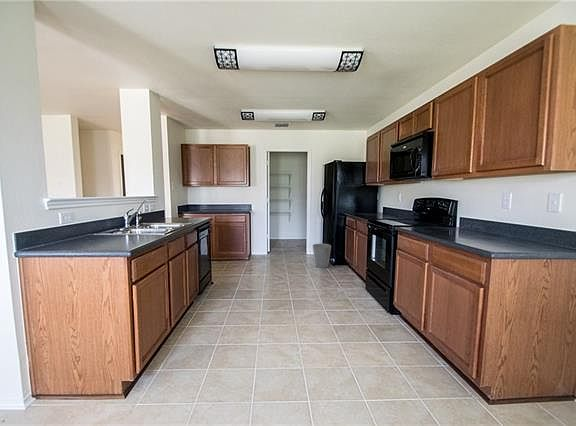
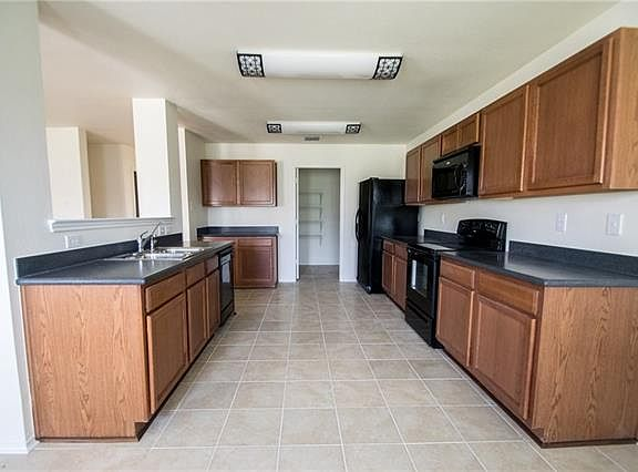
- trash can [312,243,332,269]
